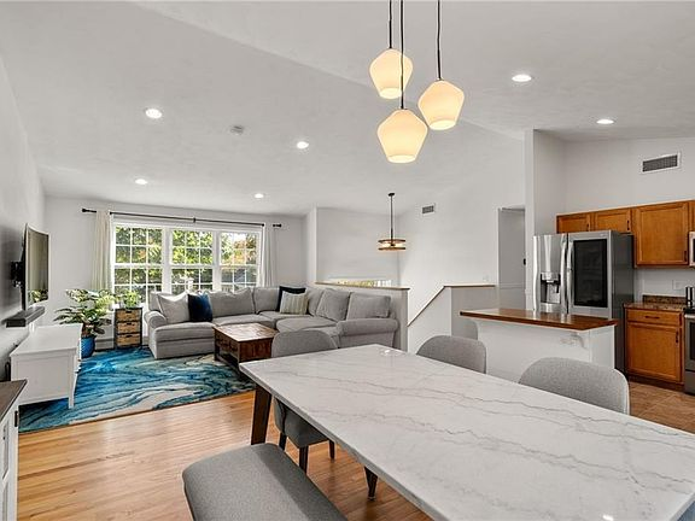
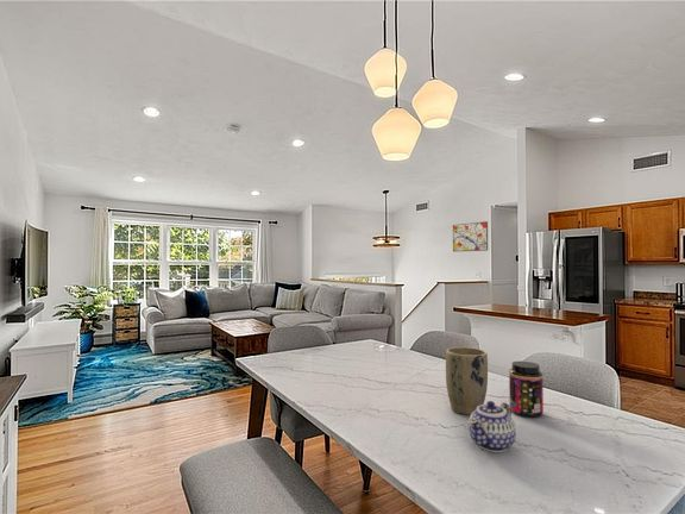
+ teapot [467,400,517,453]
+ plant pot [445,346,489,416]
+ wall art [452,220,489,252]
+ jar [508,361,545,419]
